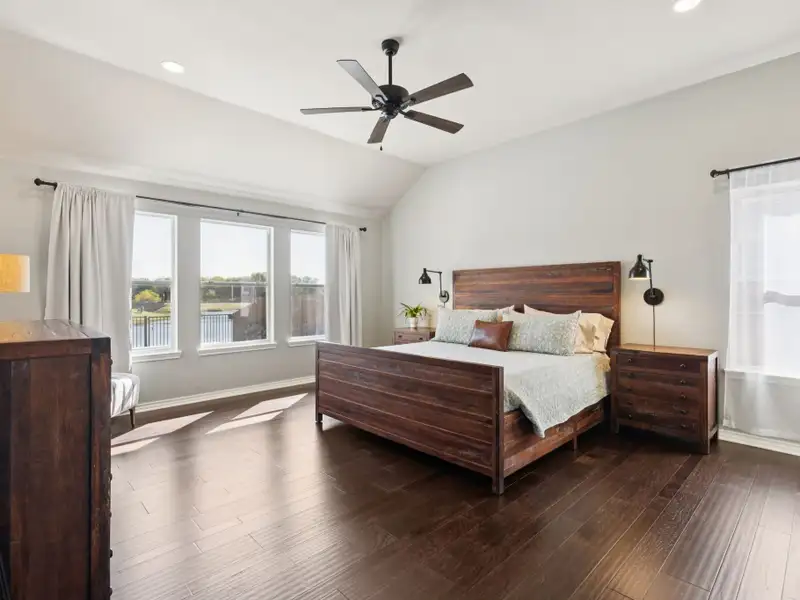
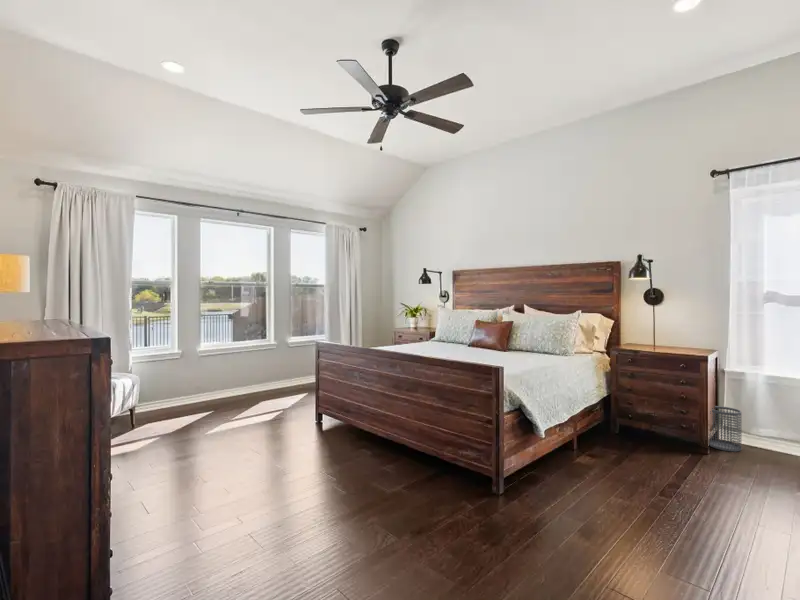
+ wastebasket [708,405,743,453]
